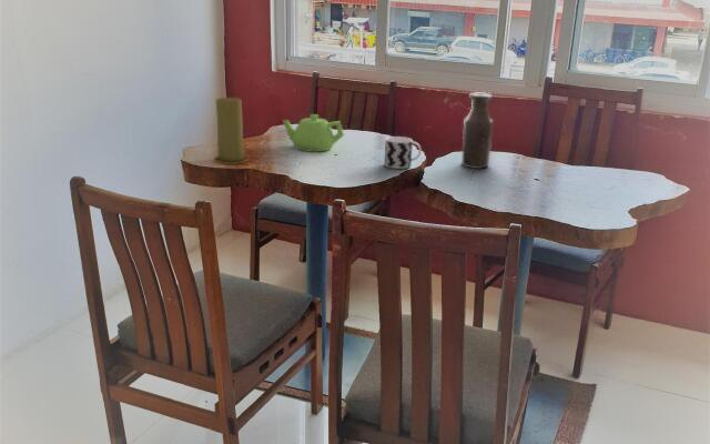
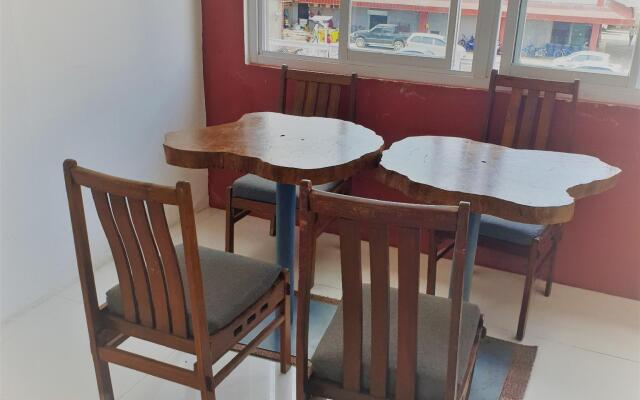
- cup [383,135,423,170]
- candle [213,97,251,165]
- teapot [282,113,345,153]
- bottle [460,92,494,170]
